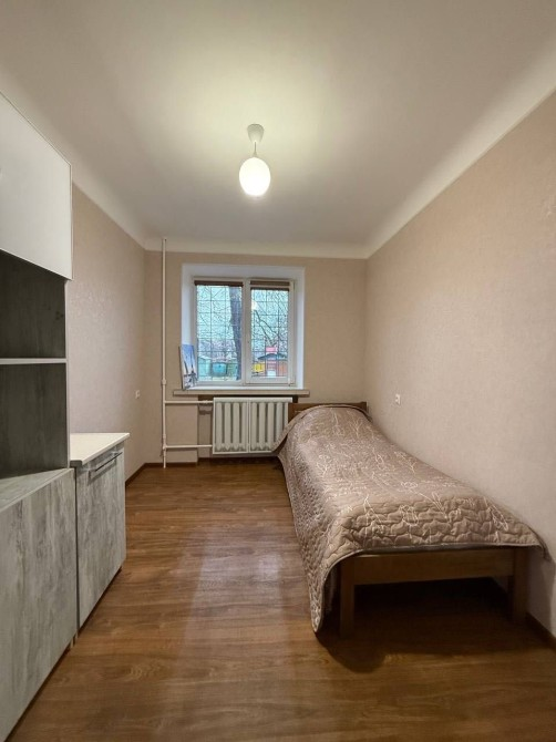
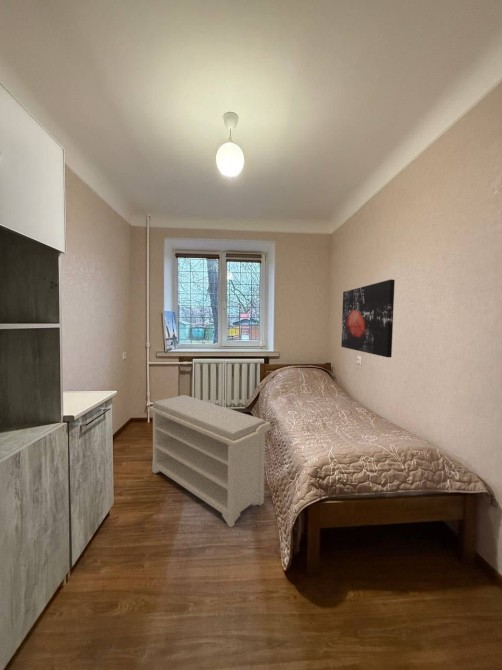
+ wall art [340,279,396,358]
+ bench [148,394,272,528]
